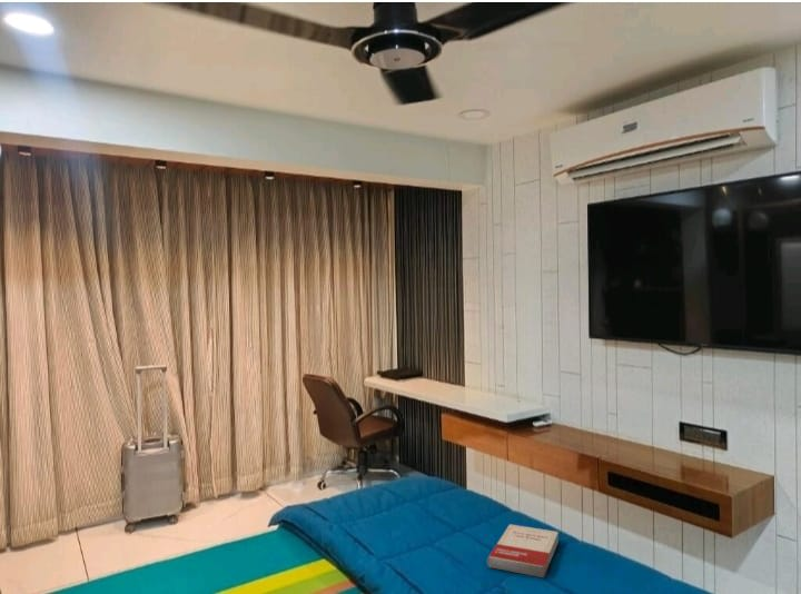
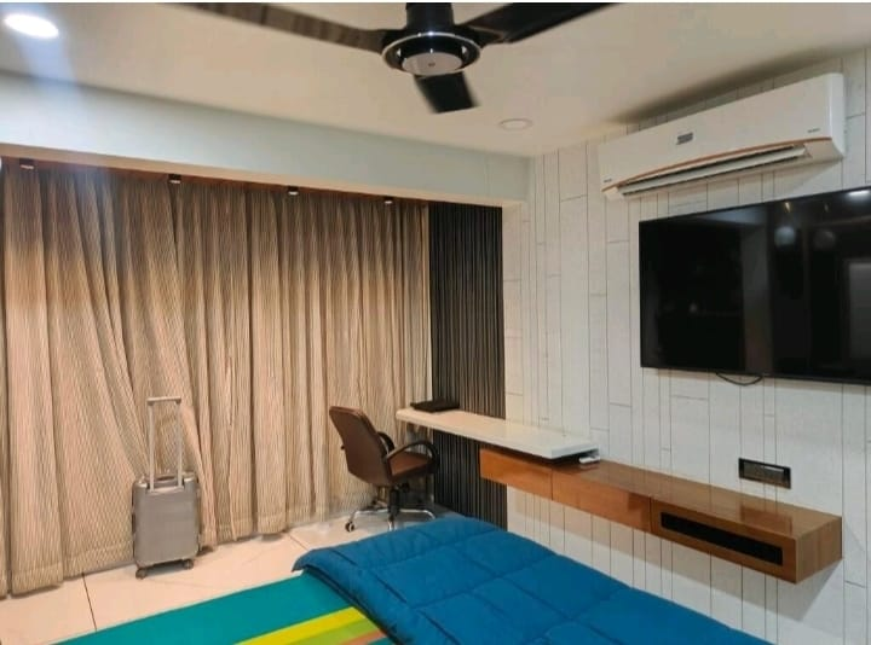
- book [486,524,560,578]
